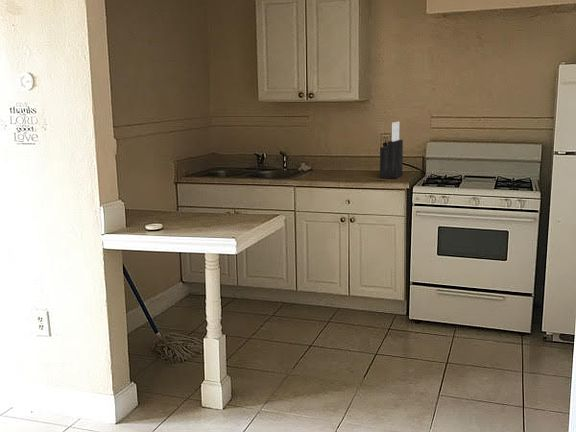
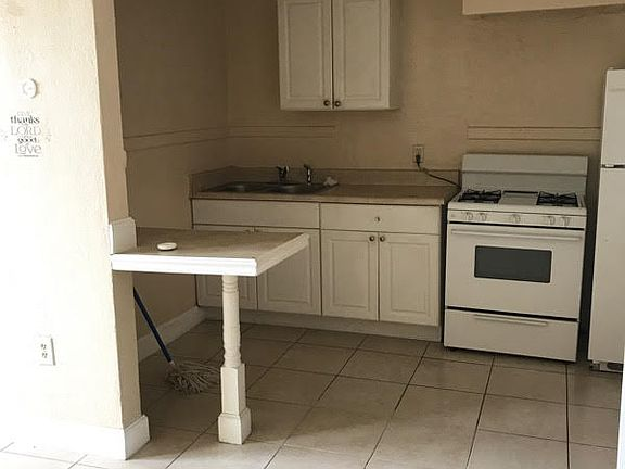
- knife block [379,121,404,179]
